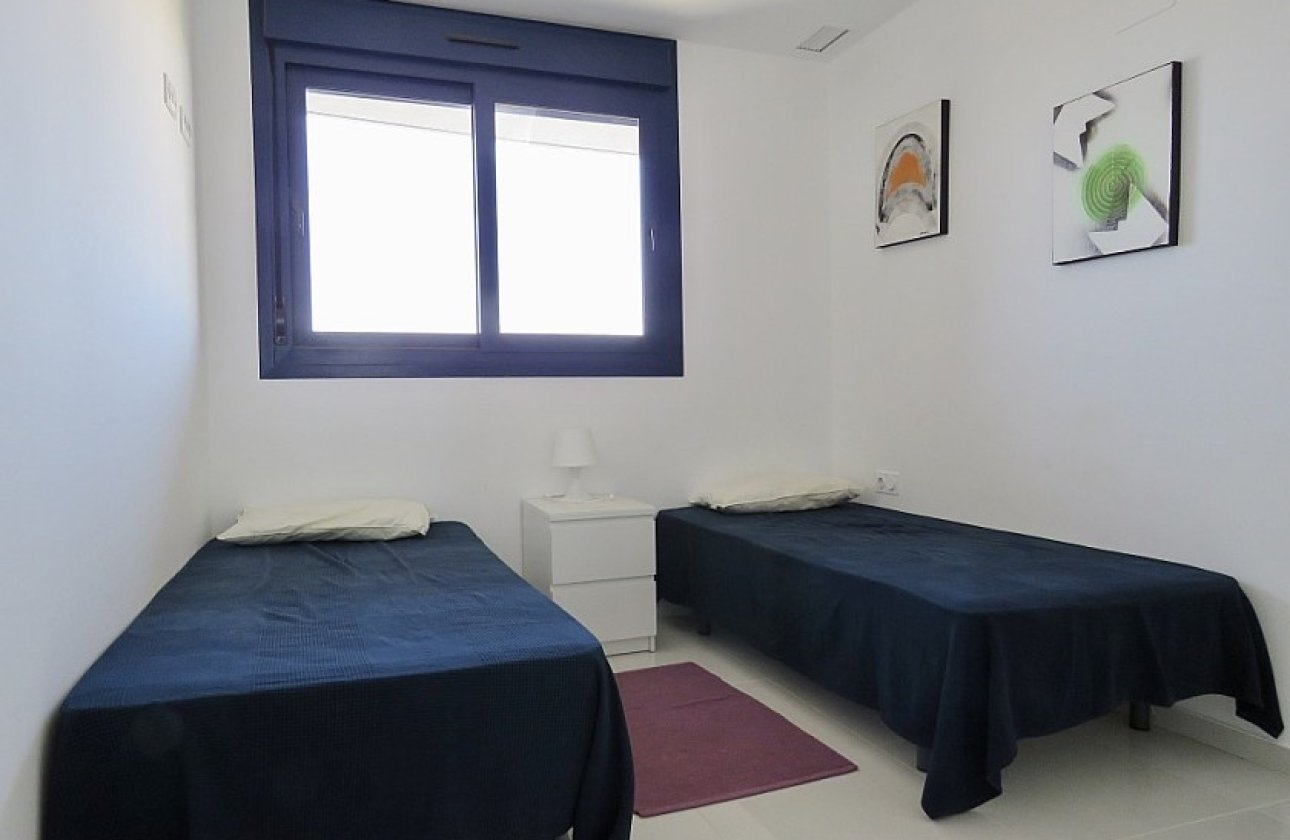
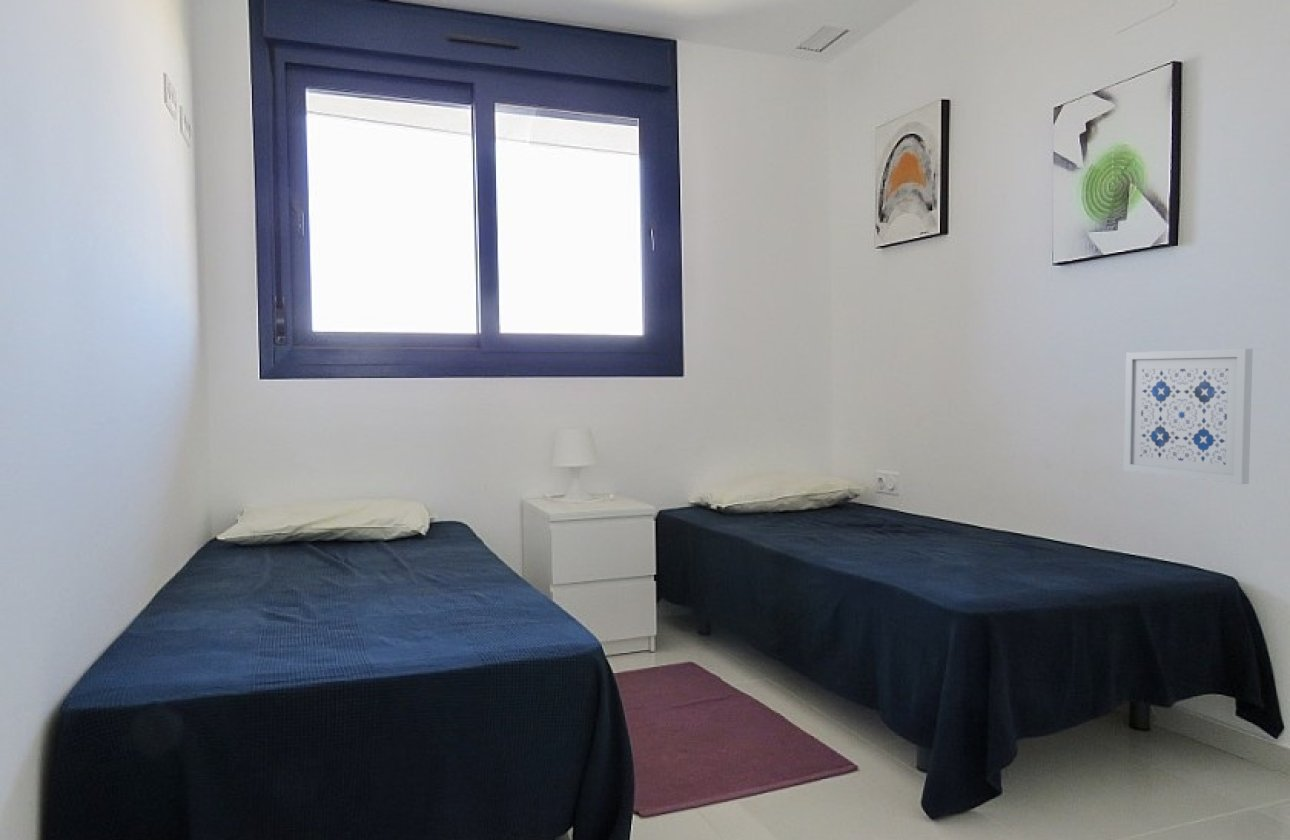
+ wall art [1123,348,1254,485]
